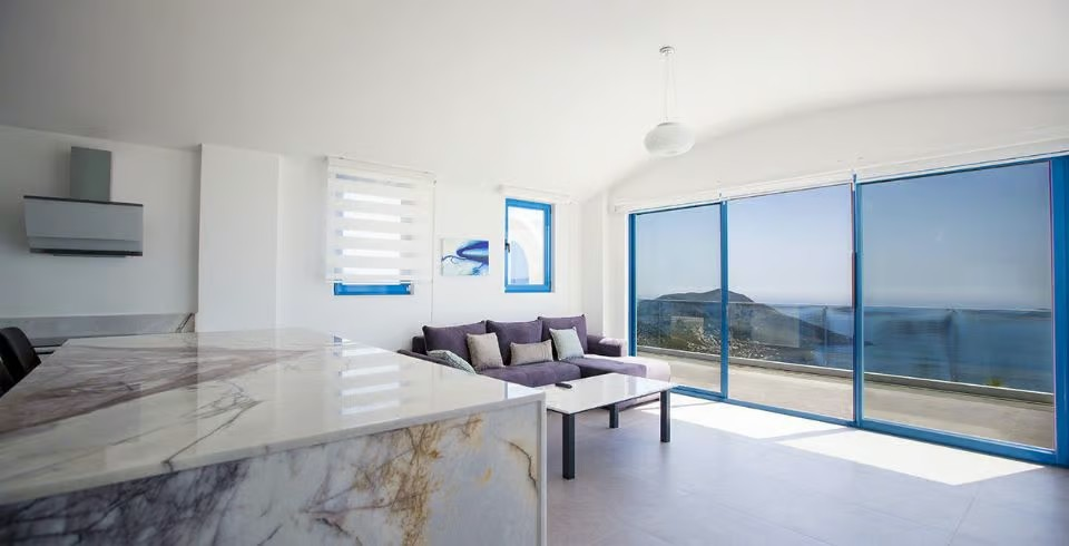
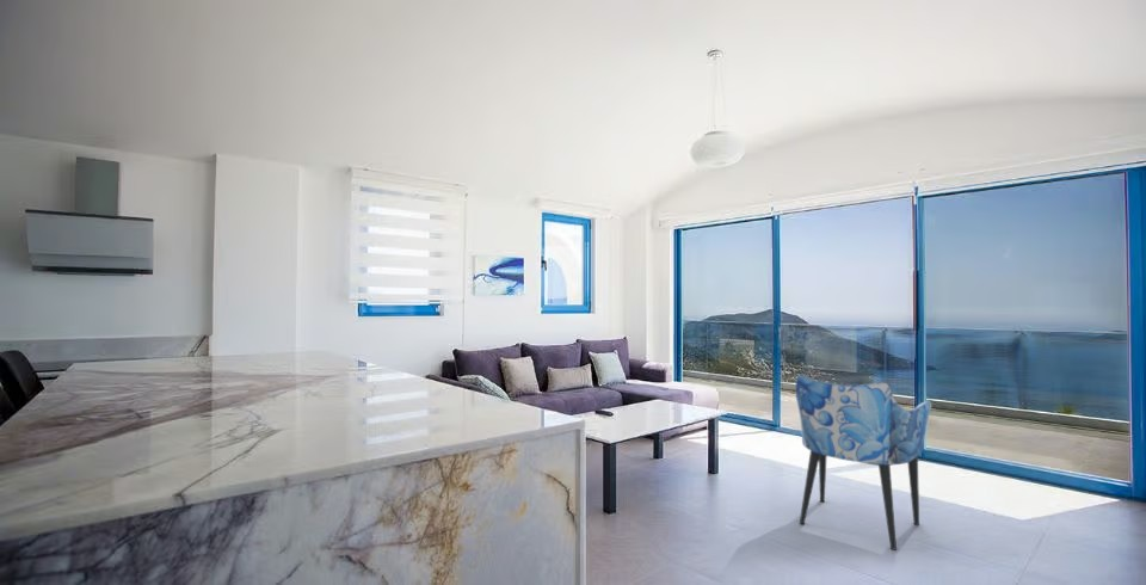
+ armchair [795,374,932,552]
